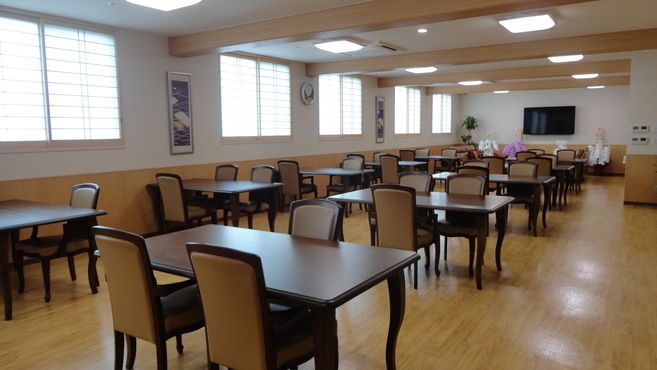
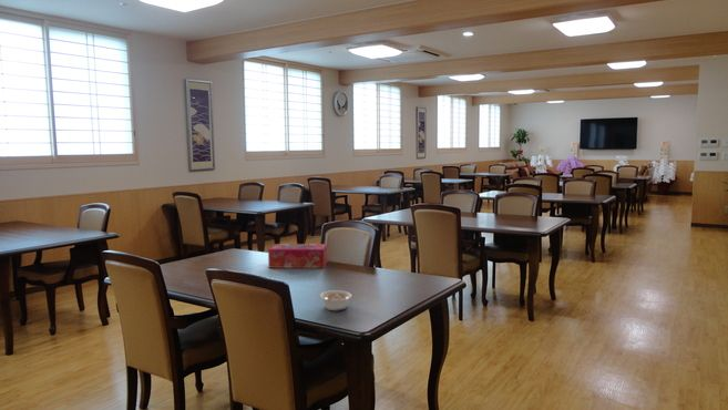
+ legume [319,289,352,311]
+ tissue box [267,243,328,269]
